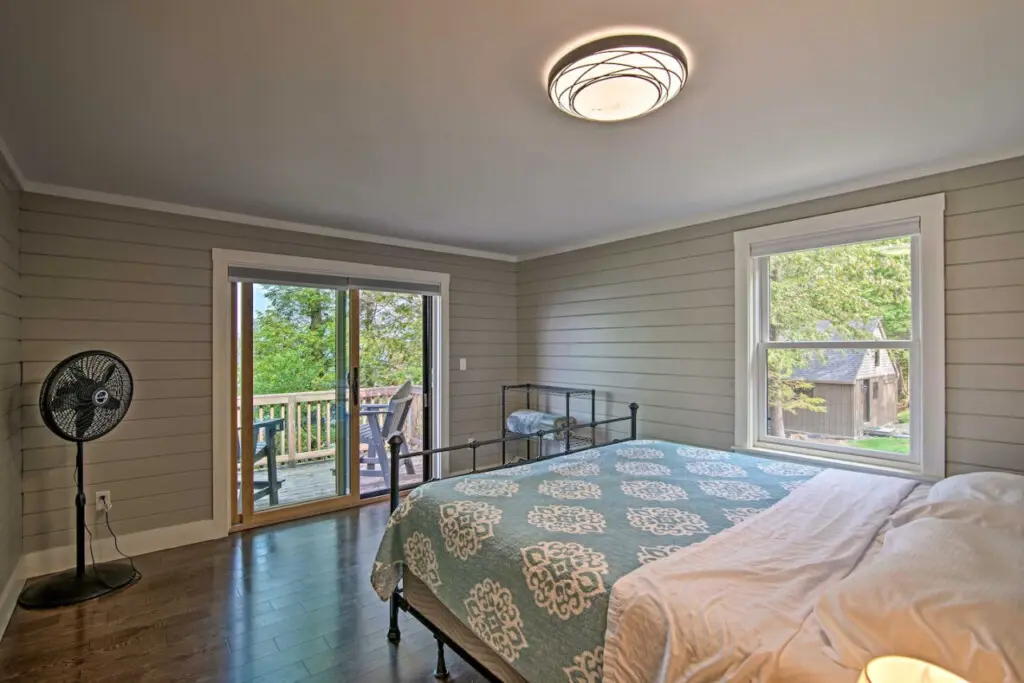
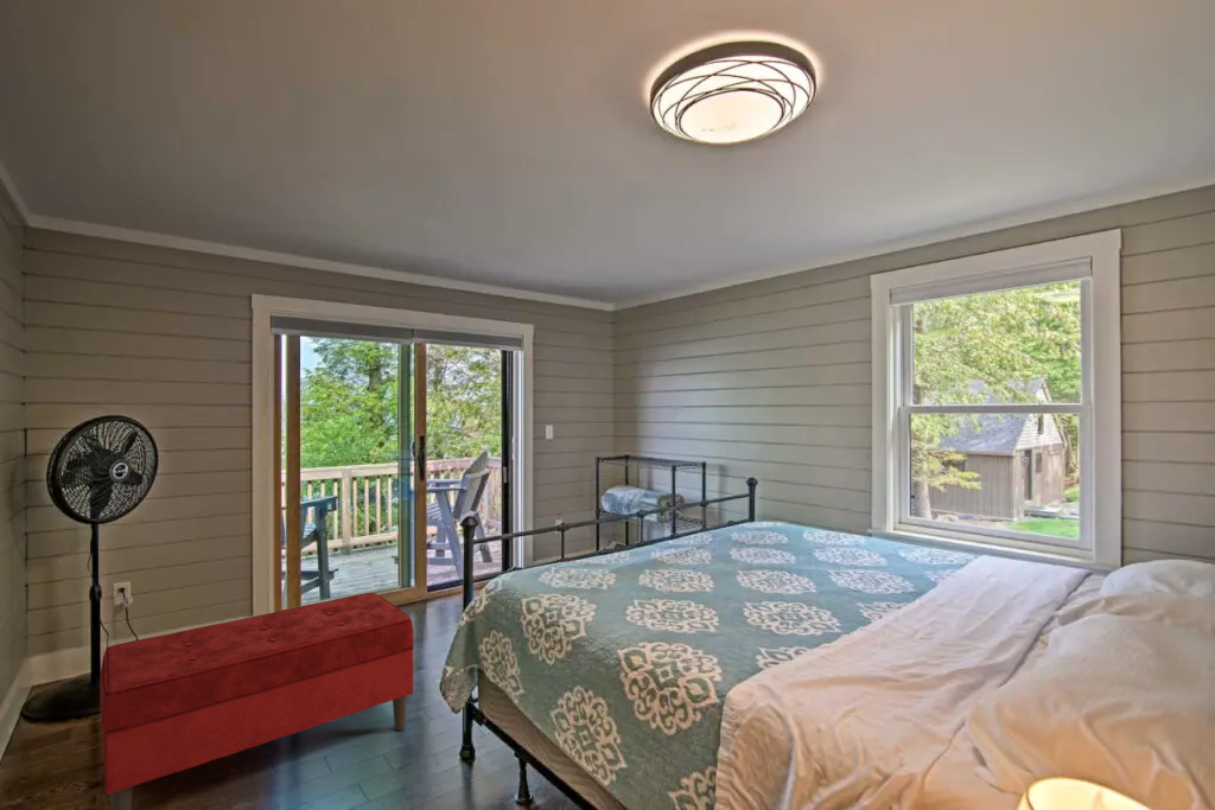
+ bench [98,592,415,810]
